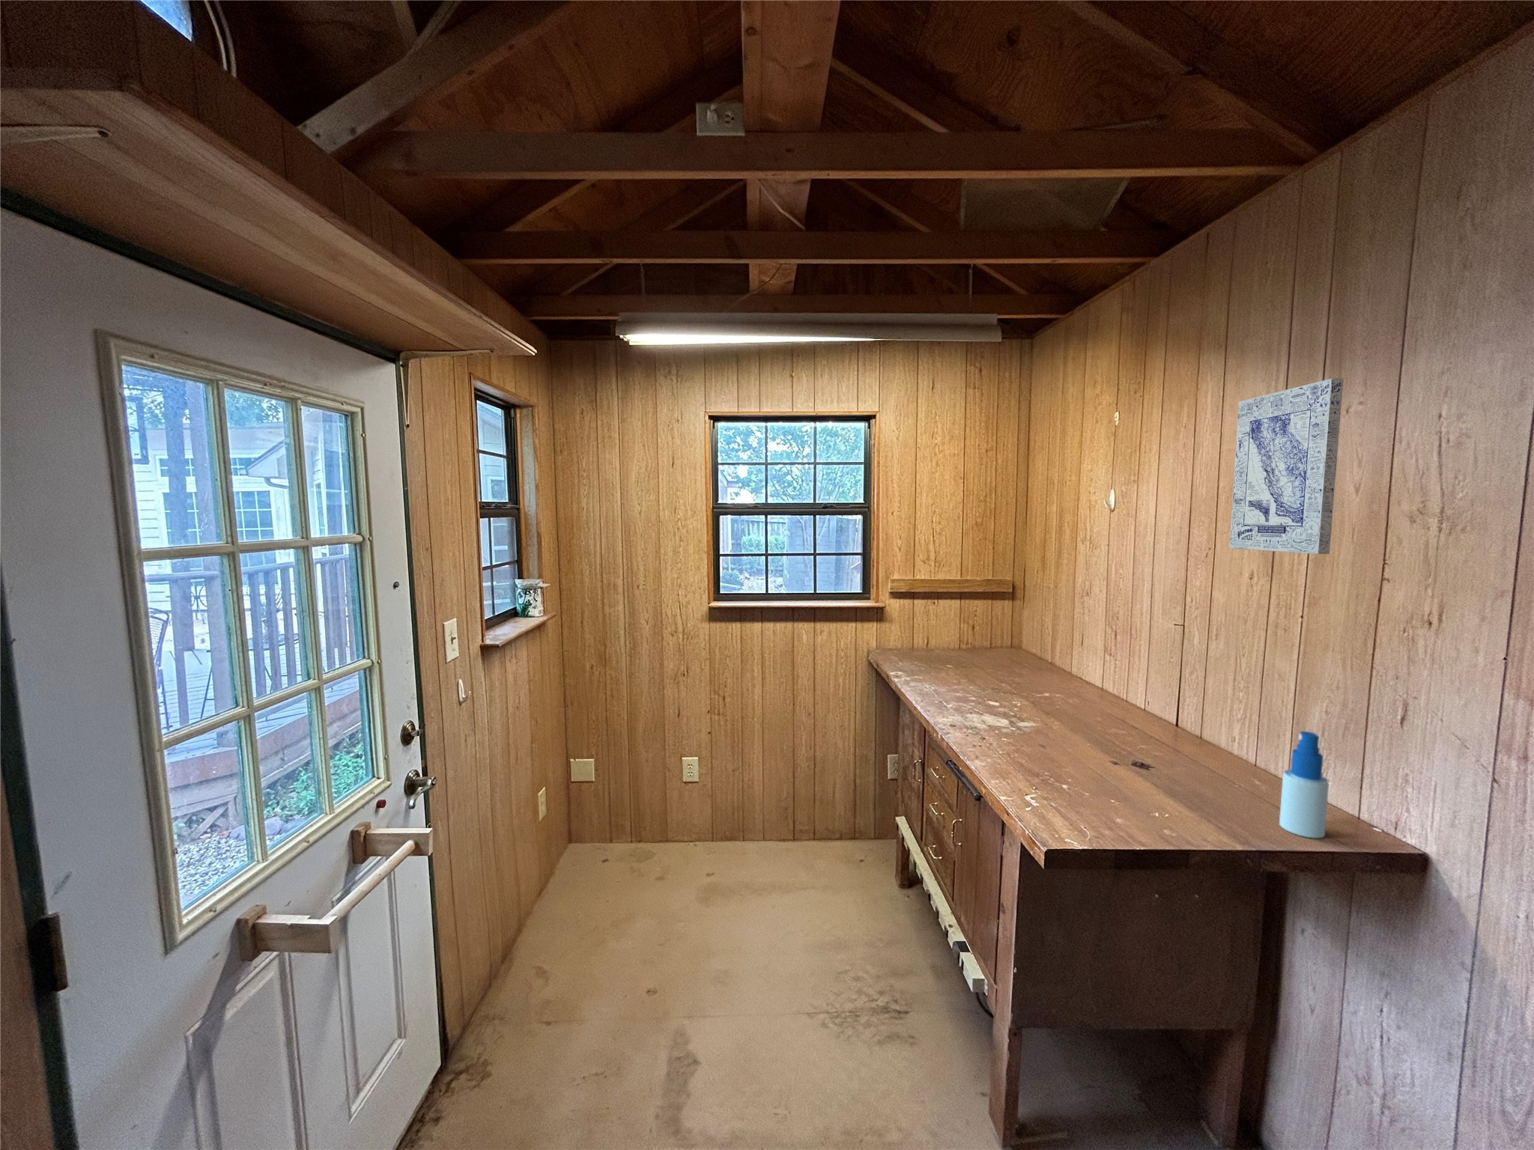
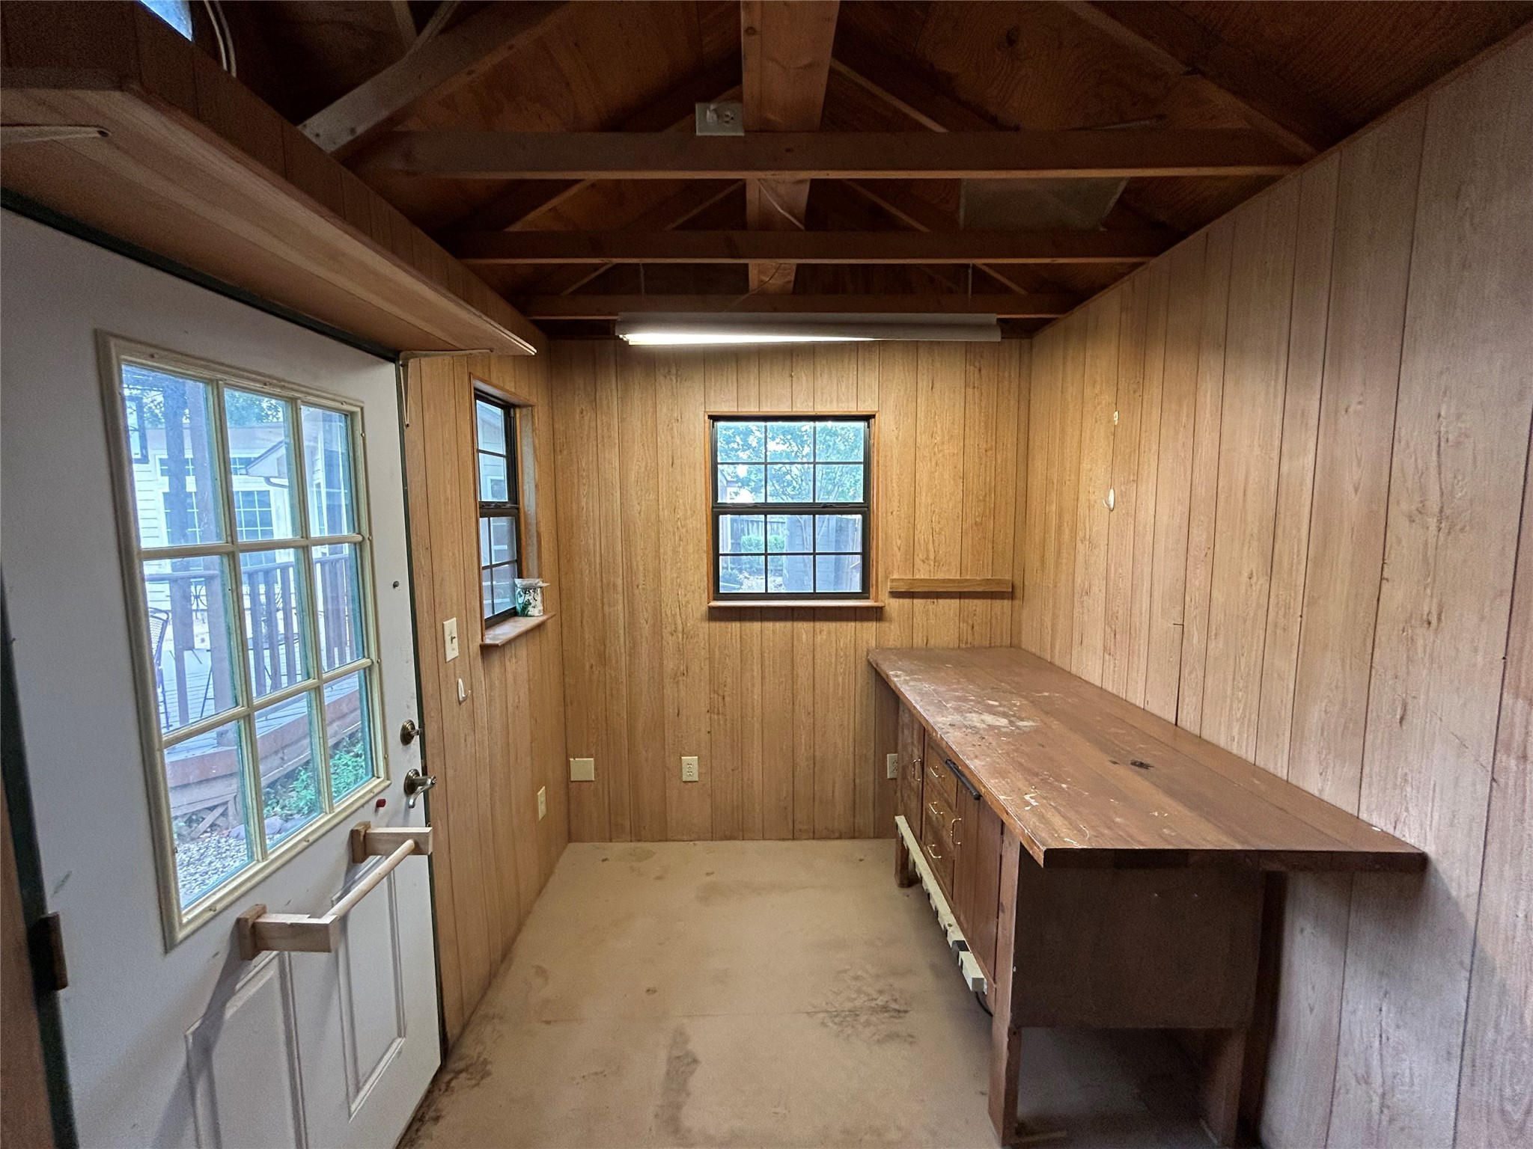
- wall art [1228,377,1343,554]
- spray bottle [1279,731,1330,838]
